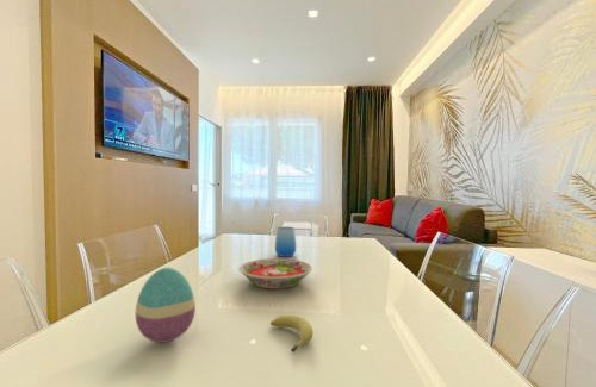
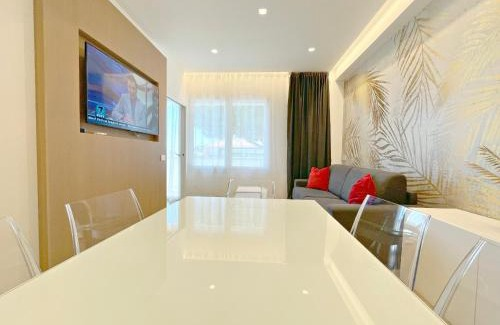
- fruit [269,313,315,354]
- decorative egg [135,267,197,344]
- bowl [238,257,313,289]
- cup [274,226,297,257]
